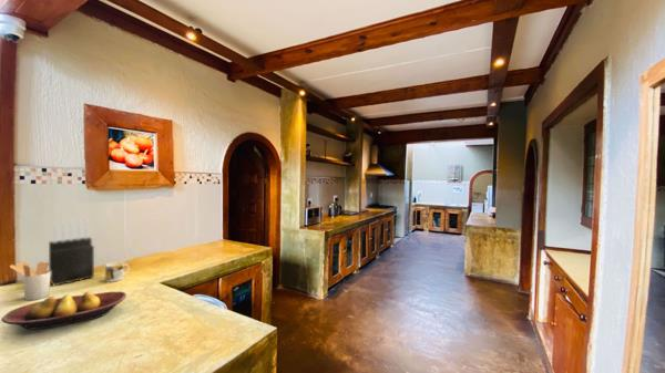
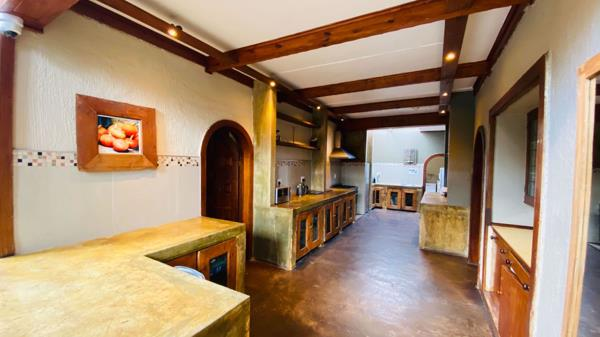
- mug [104,261,131,283]
- fruit bowl [0,290,127,331]
- utensil holder [9,261,51,301]
- knife block [48,218,95,287]
